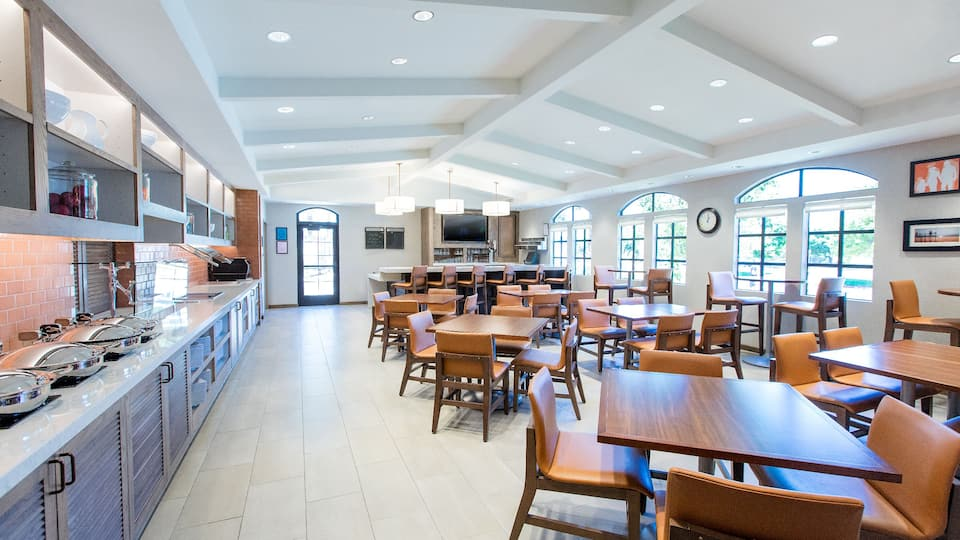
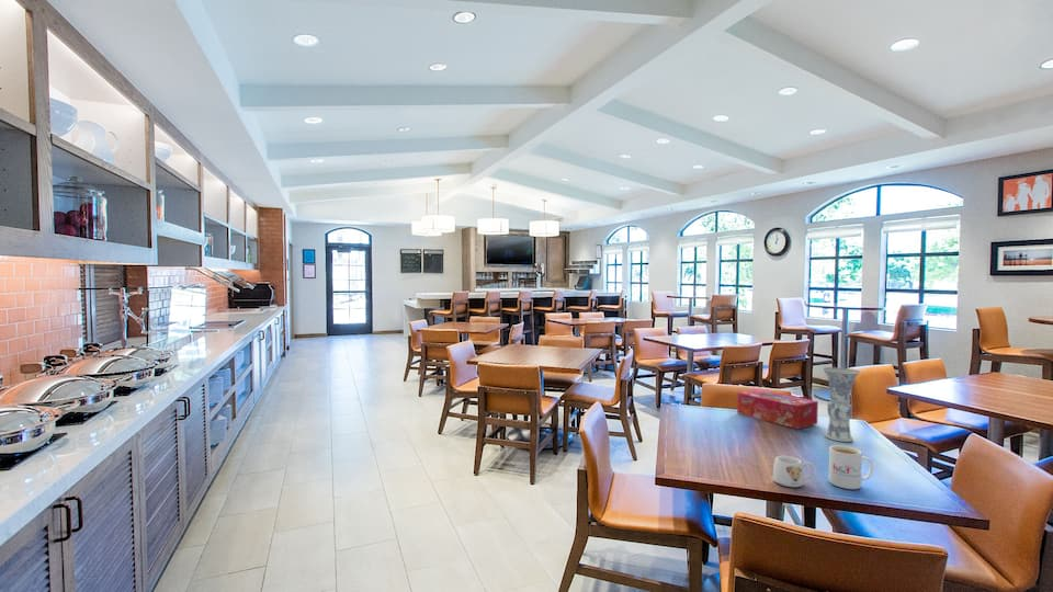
+ vase [822,366,862,443]
+ mug [828,444,874,490]
+ tissue box [737,388,819,430]
+ mug [772,455,815,488]
